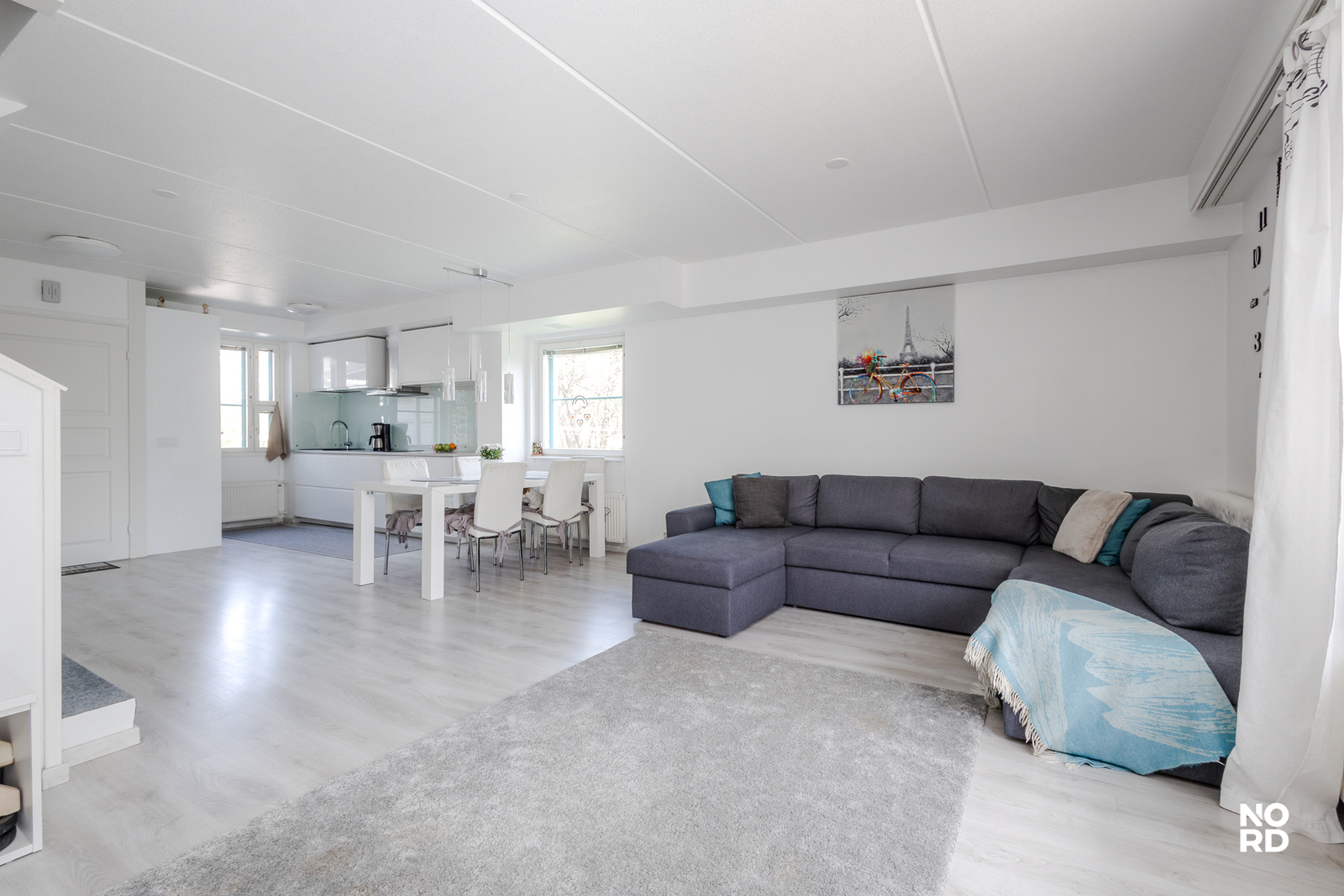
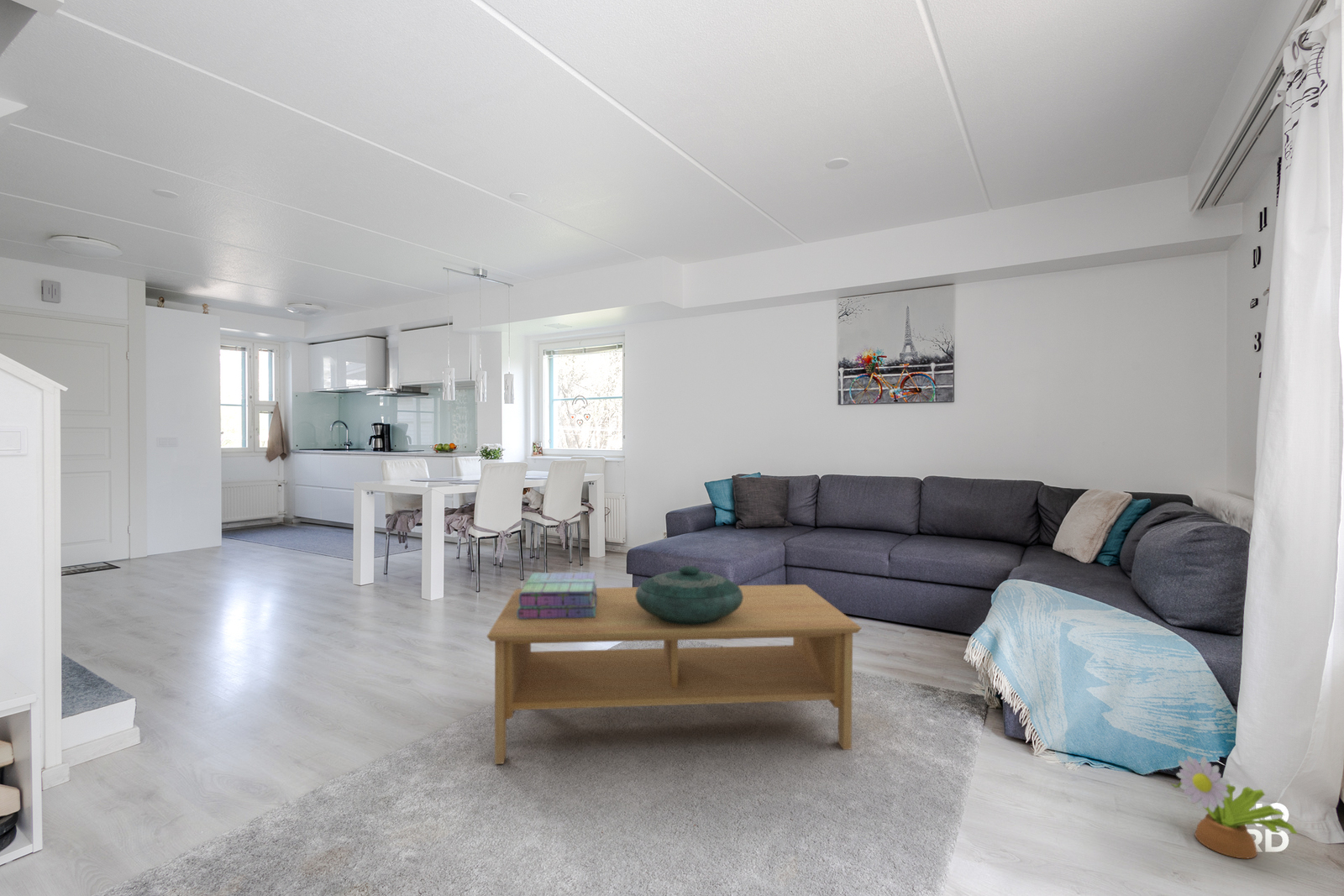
+ stack of books [517,572,597,619]
+ coffee table [486,584,863,765]
+ decorative bowl [636,565,743,625]
+ decorative plant [1170,755,1299,859]
